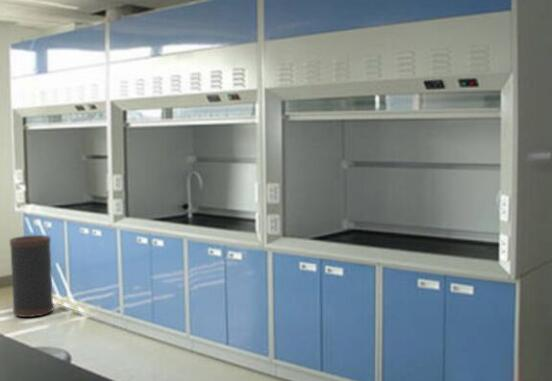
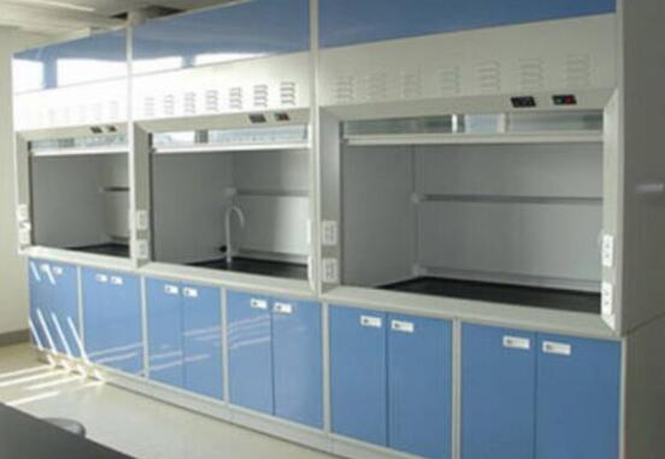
- trash can [9,234,54,318]
